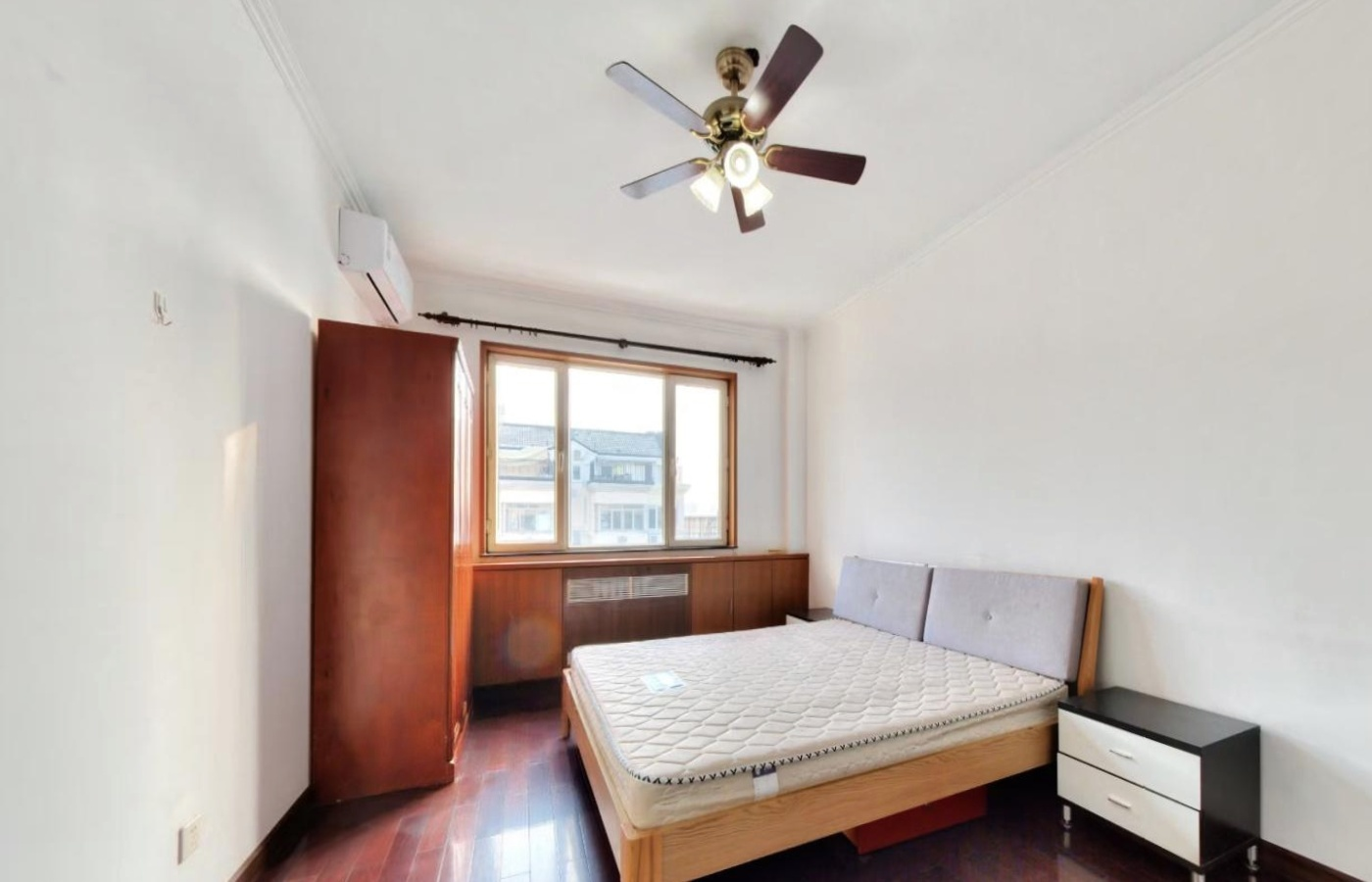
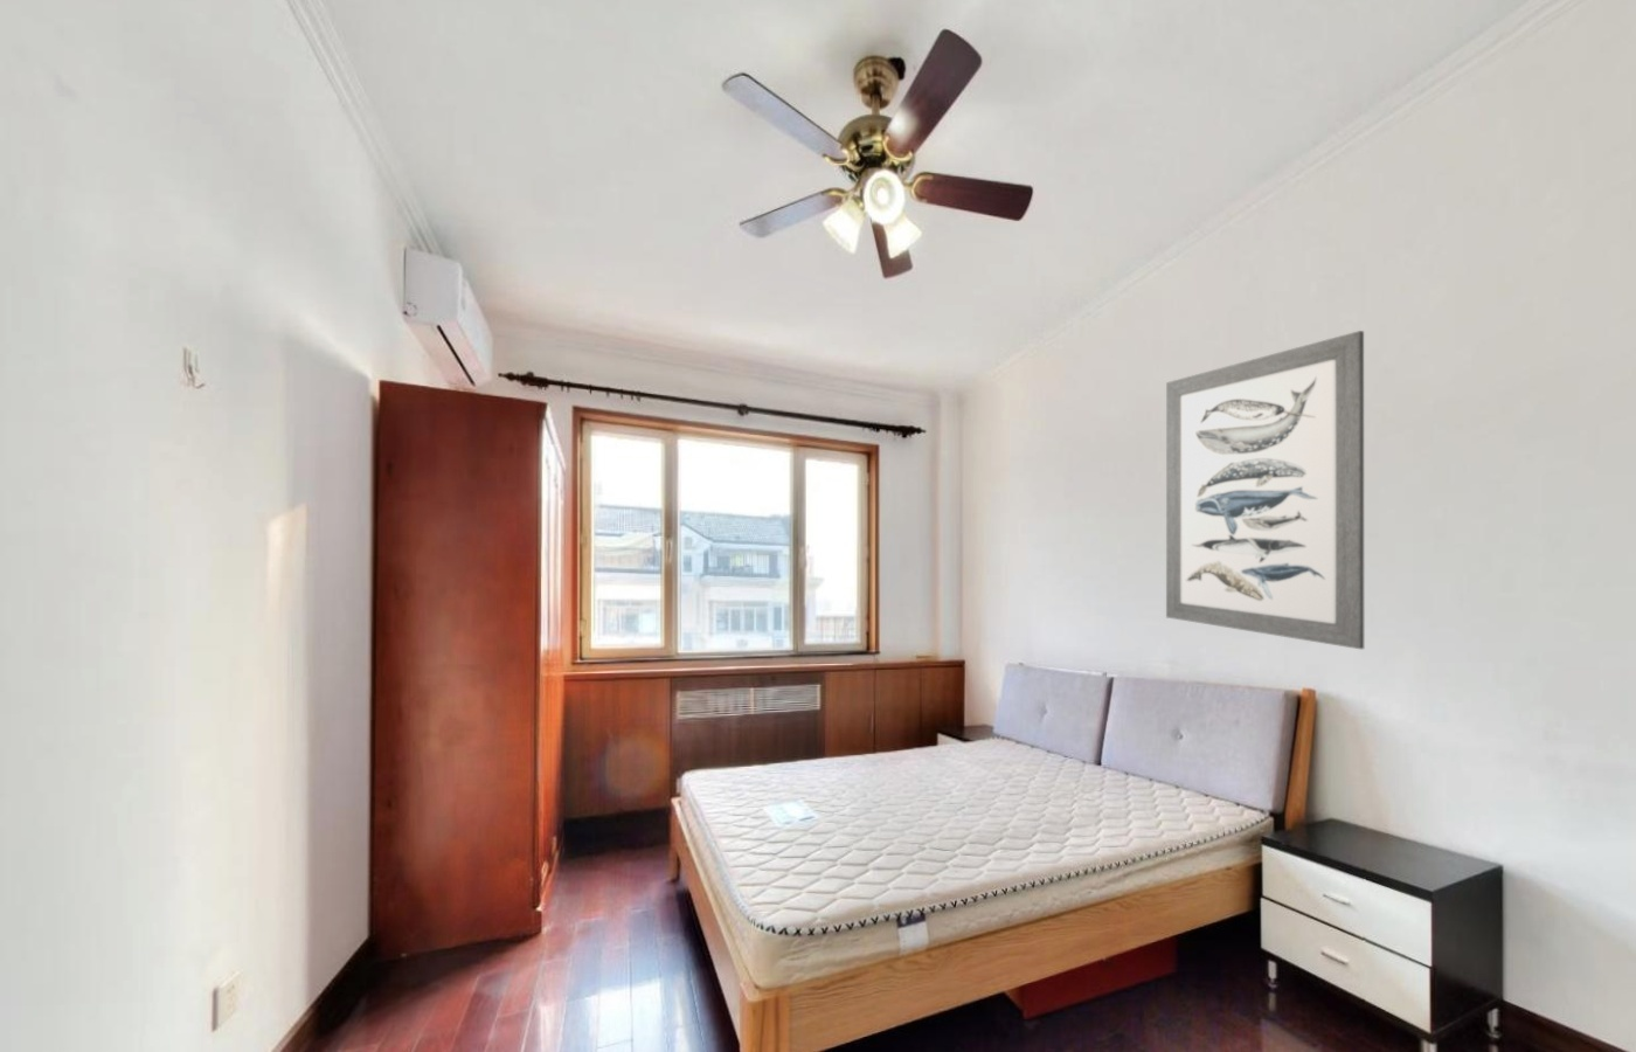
+ wall art [1165,329,1365,650]
